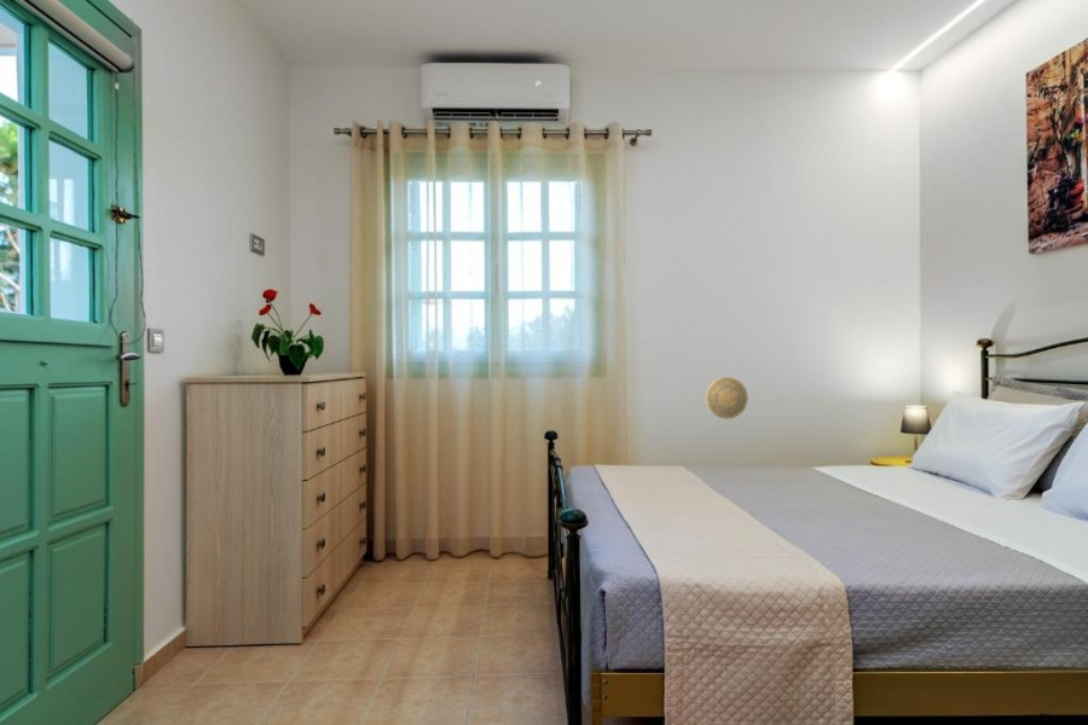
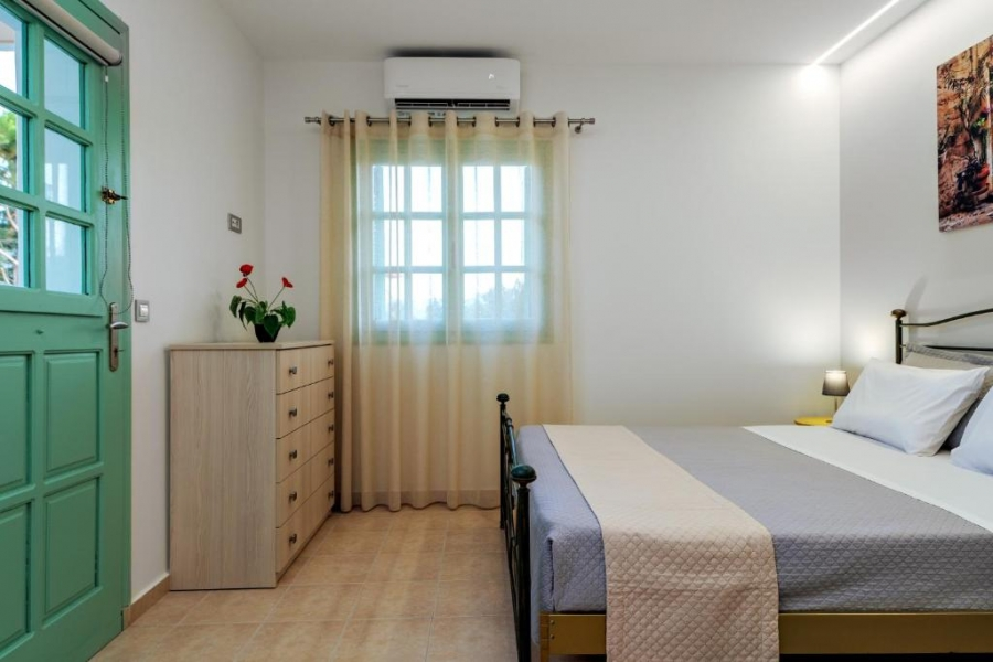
- decorative plate [705,376,750,420]
